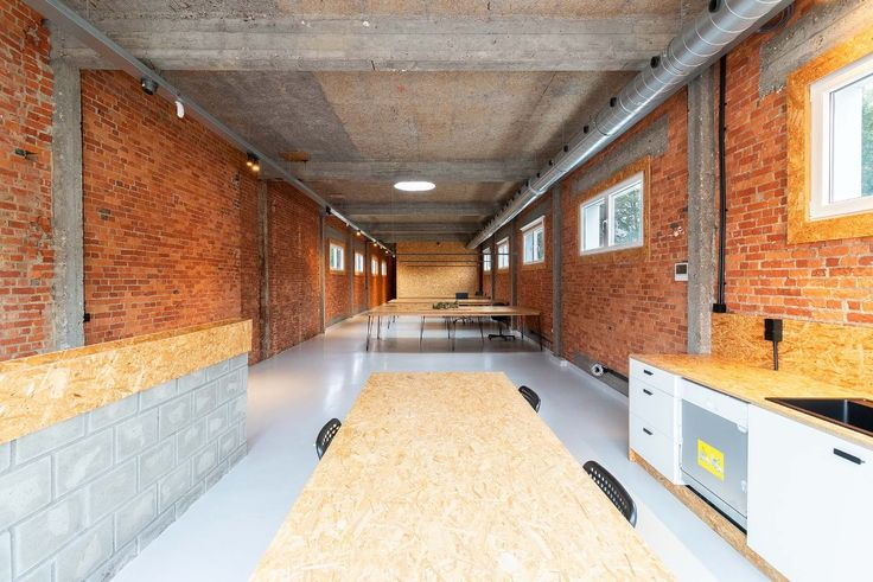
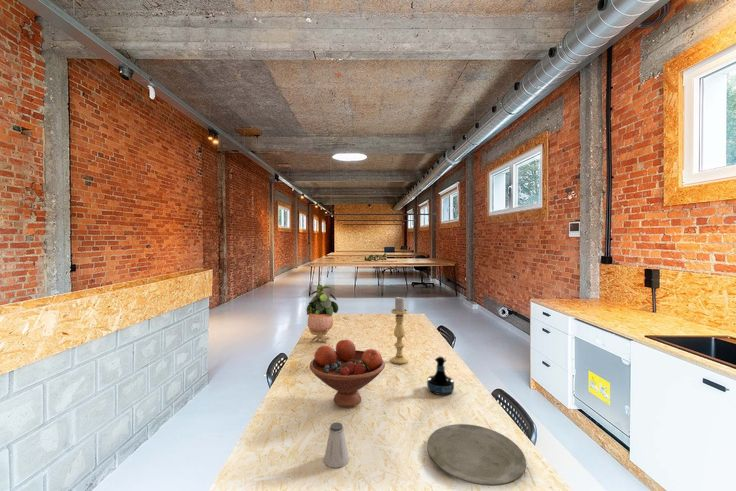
+ tequila bottle [426,356,455,396]
+ fruit bowl [309,338,386,409]
+ plate [426,423,527,487]
+ candle holder [390,296,409,365]
+ saltshaker [323,421,350,469]
+ potted plant [306,284,339,343]
